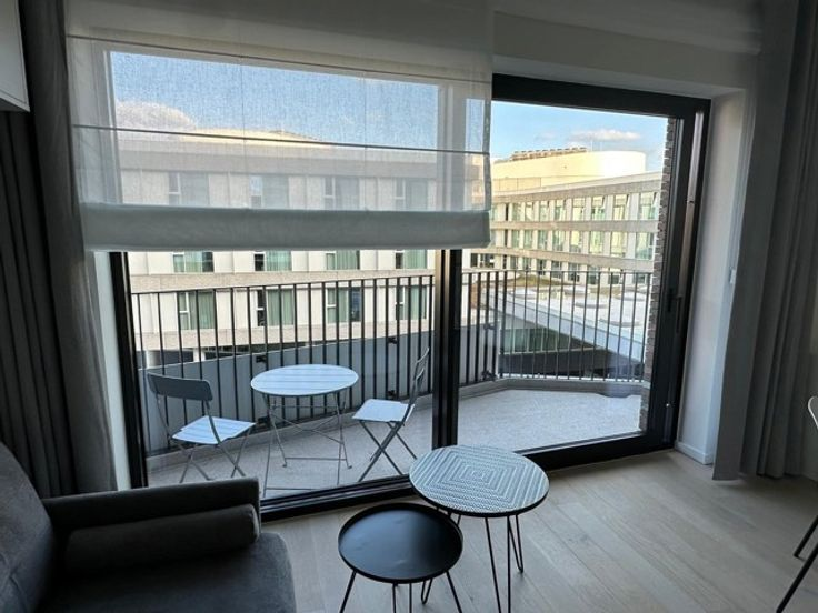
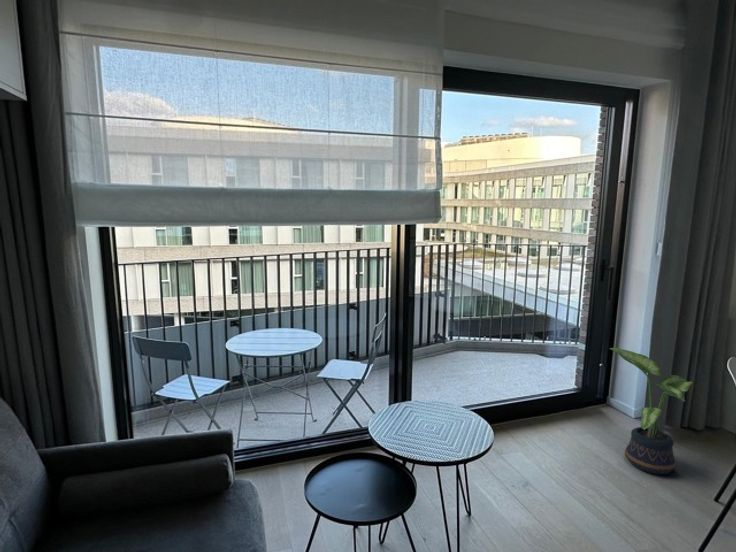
+ potted plant [609,347,694,475]
